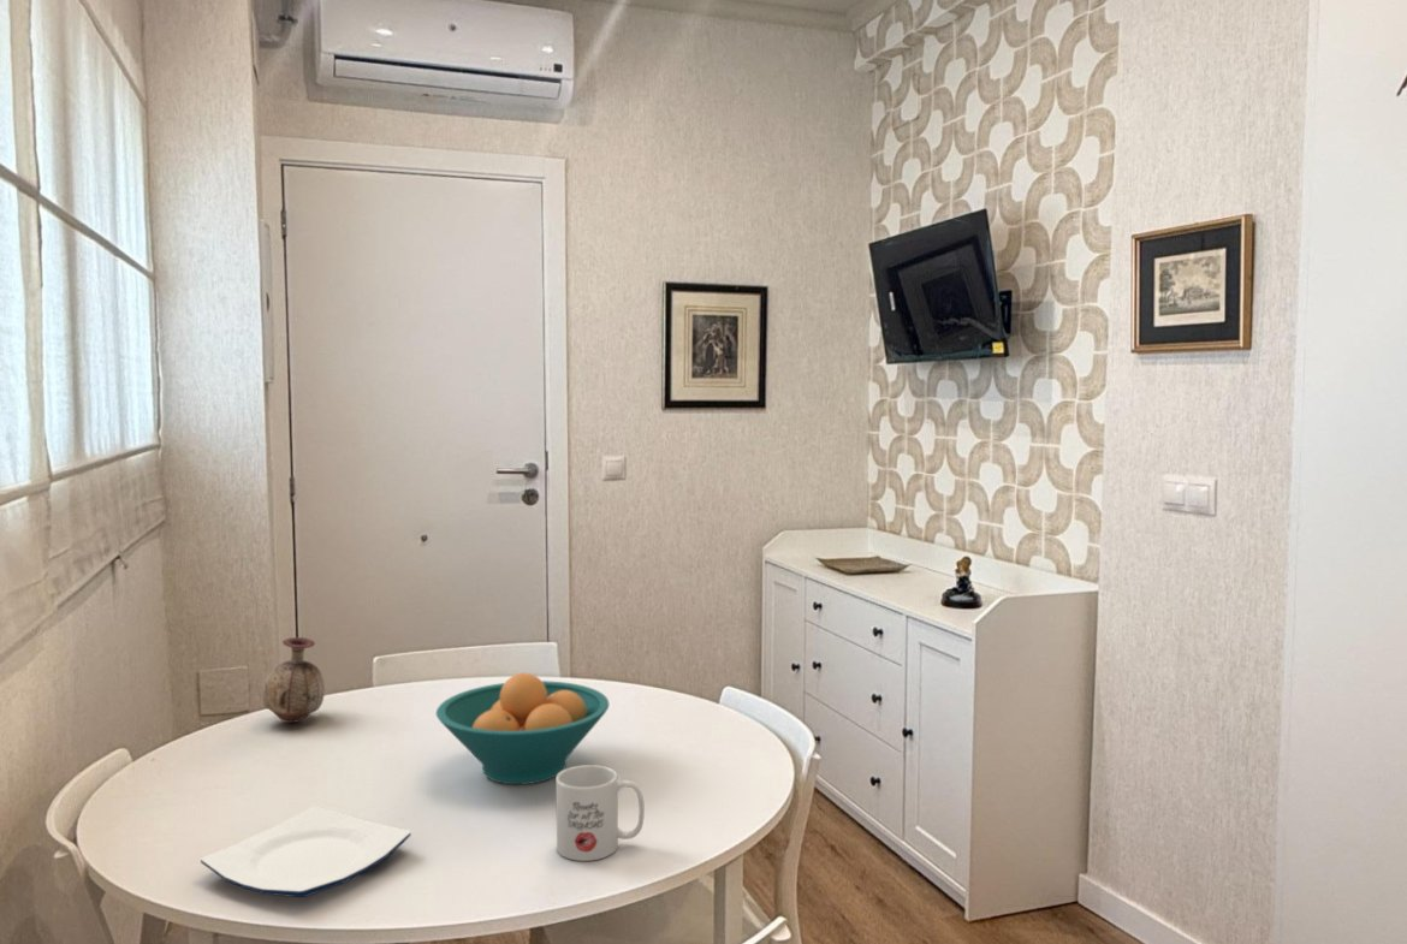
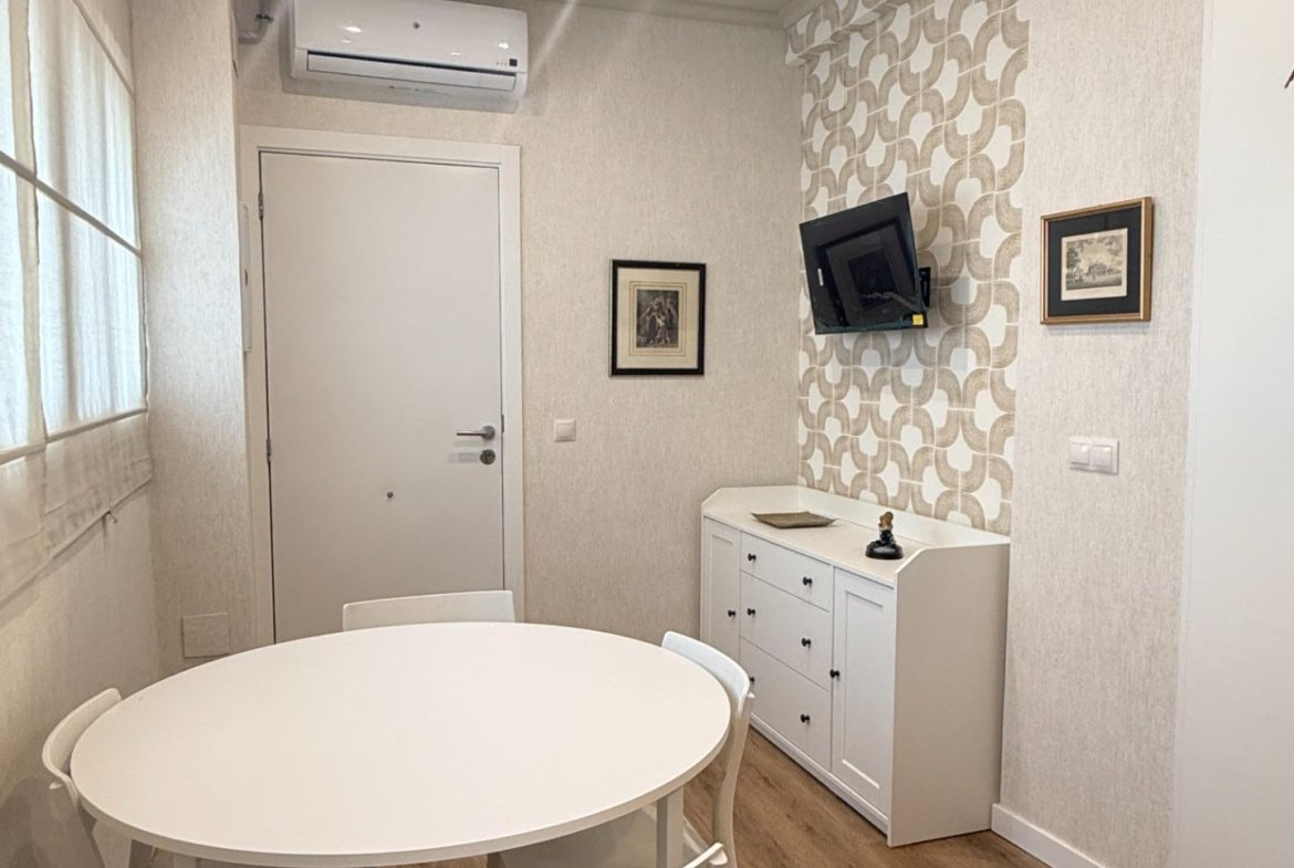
- fruit bowl [435,672,610,785]
- mug [554,764,646,862]
- plate [200,806,412,898]
- vase [261,636,326,724]
